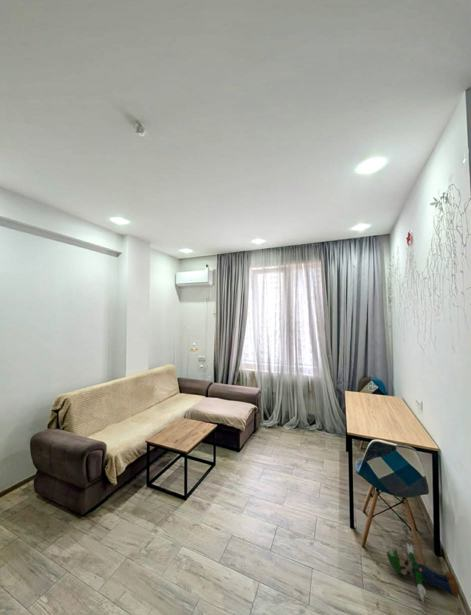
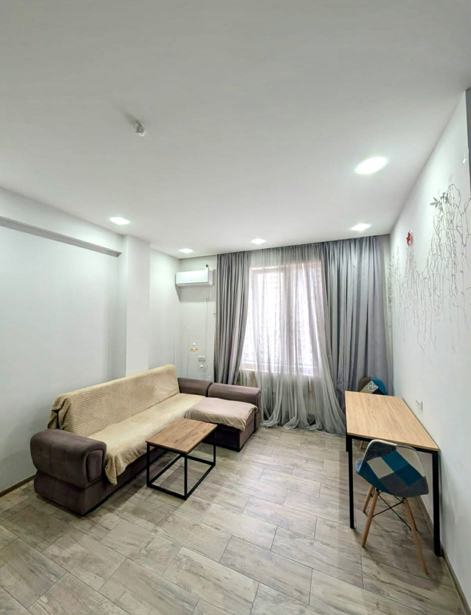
- plush toy [386,542,460,603]
